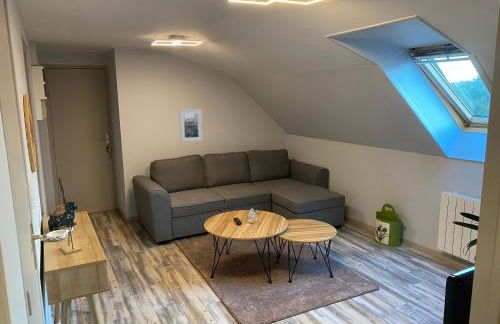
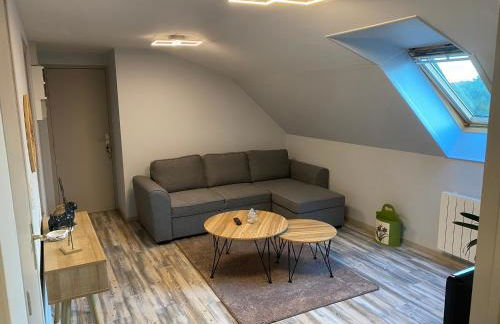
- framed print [178,108,204,143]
